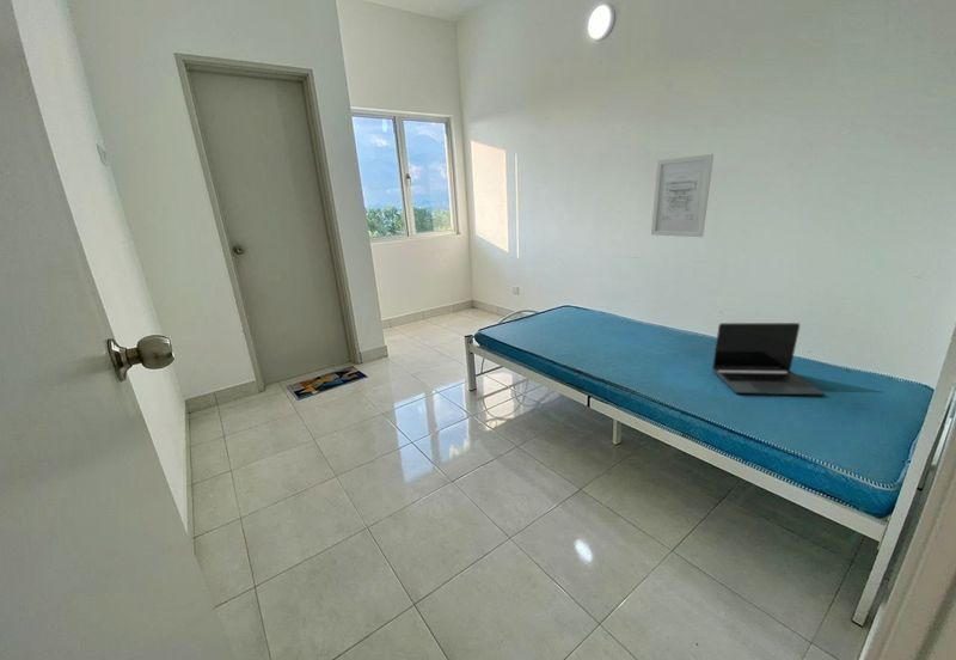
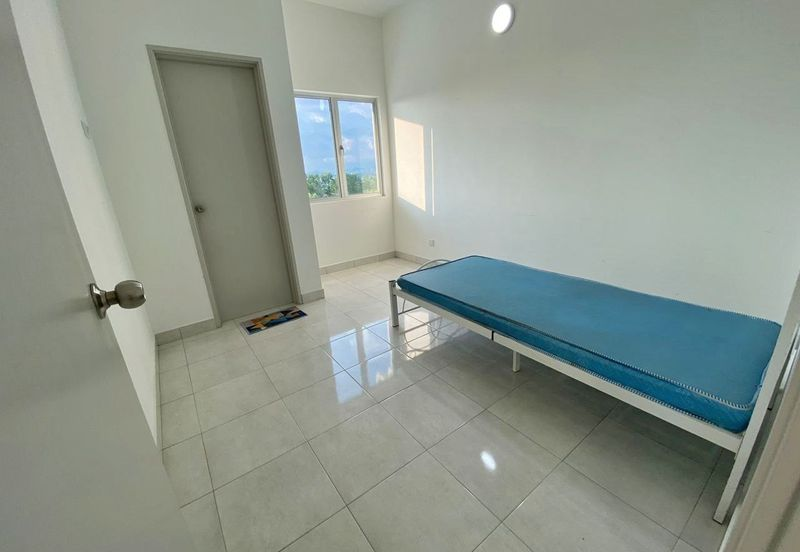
- laptop [711,322,825,396]
- wall art [650,153,715,238]
